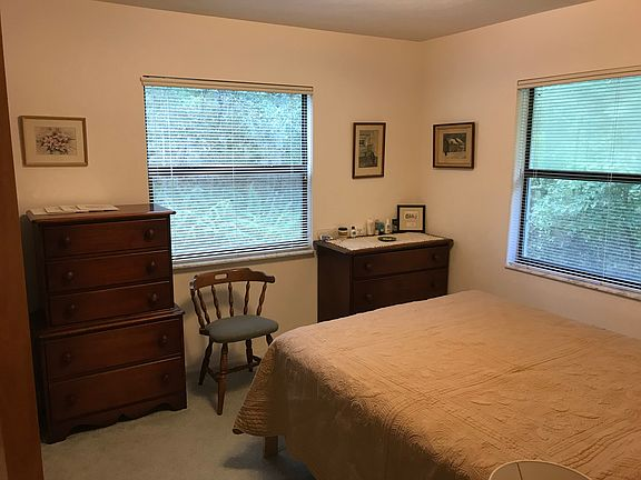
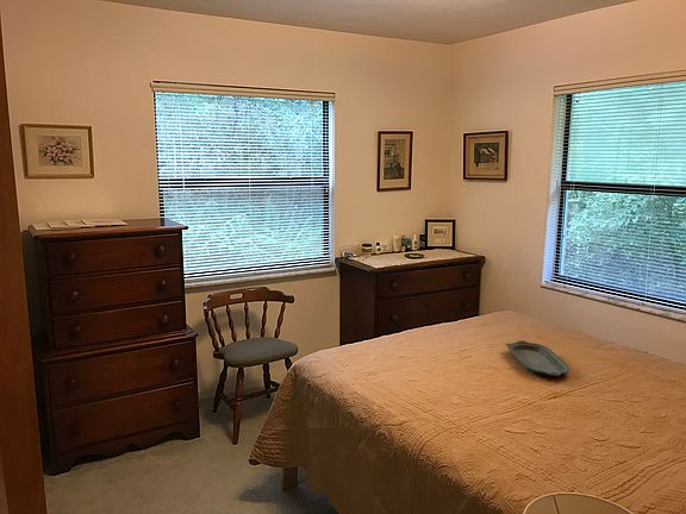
+ serving tray [504,339,570,377]
